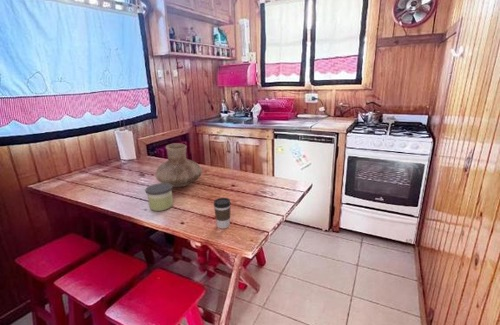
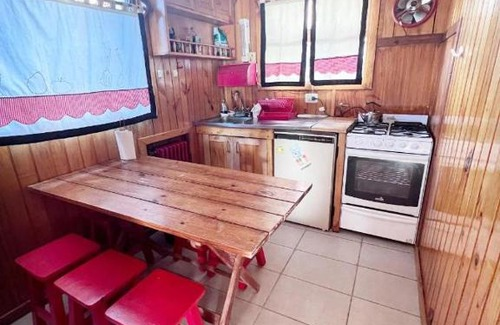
- candle [145,182,174,212]
- vase [154,142,203,188]
- coffee cup [213,197,232,230]
